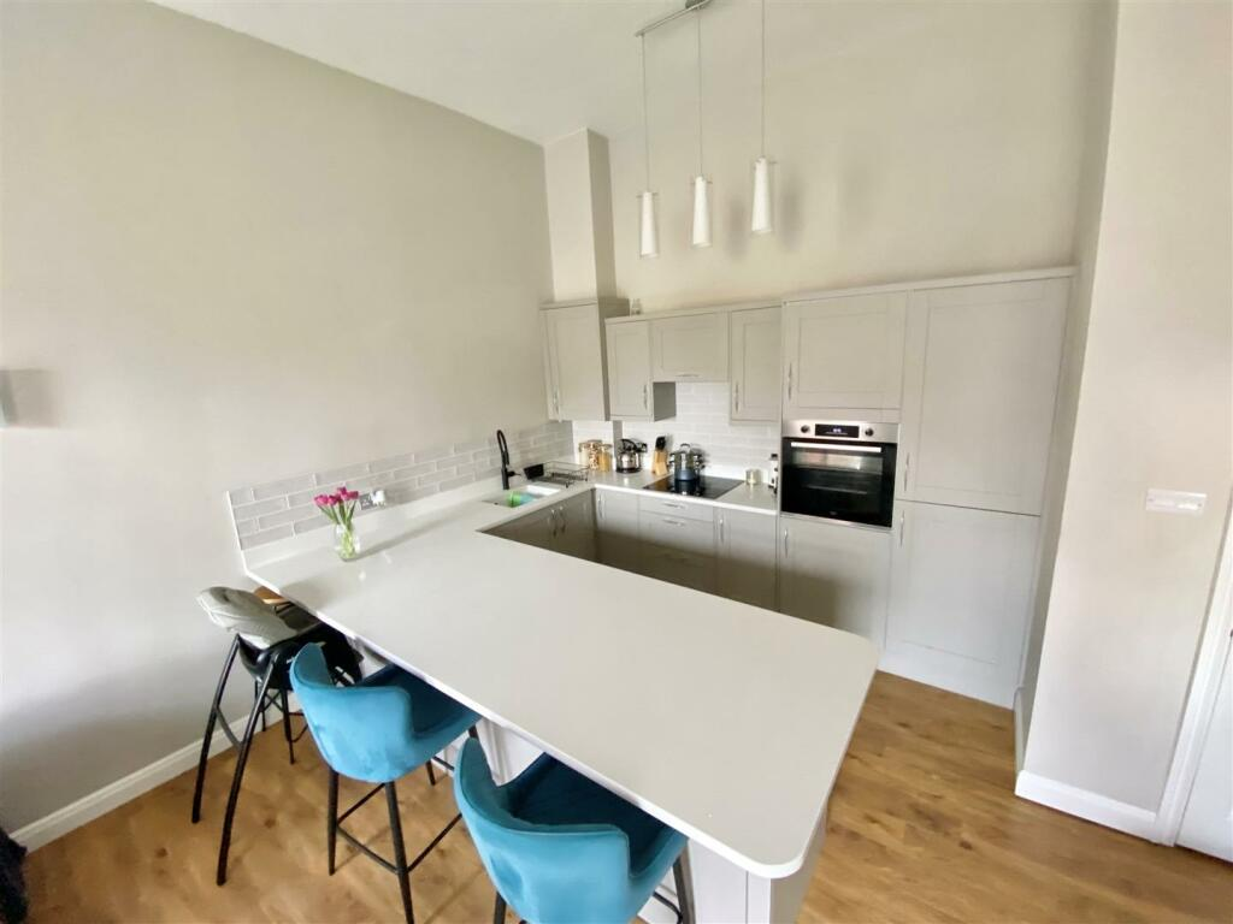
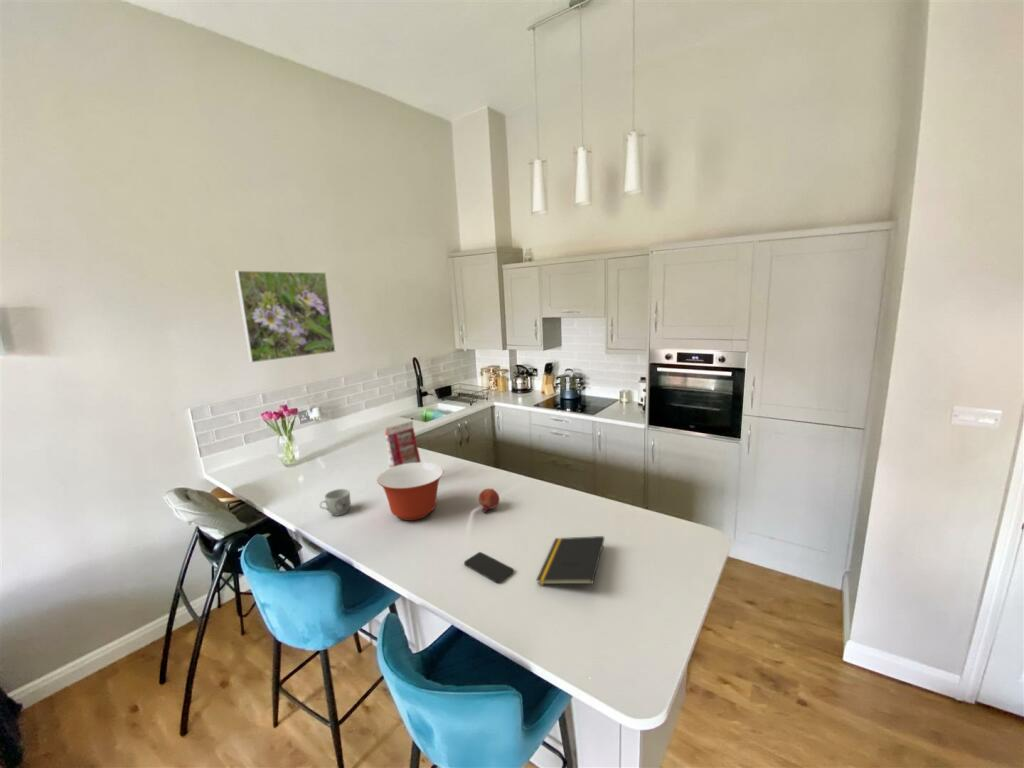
+ mug [318,488,352,517]
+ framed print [234,270,336,364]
+ notepad [535,535,605,585]
+ mixing bowl [376,462,444,521]
+ gift box [384,420,422,469]
+ fruit [478,488,500,514]
+ smartphone [463,551,514,584]
